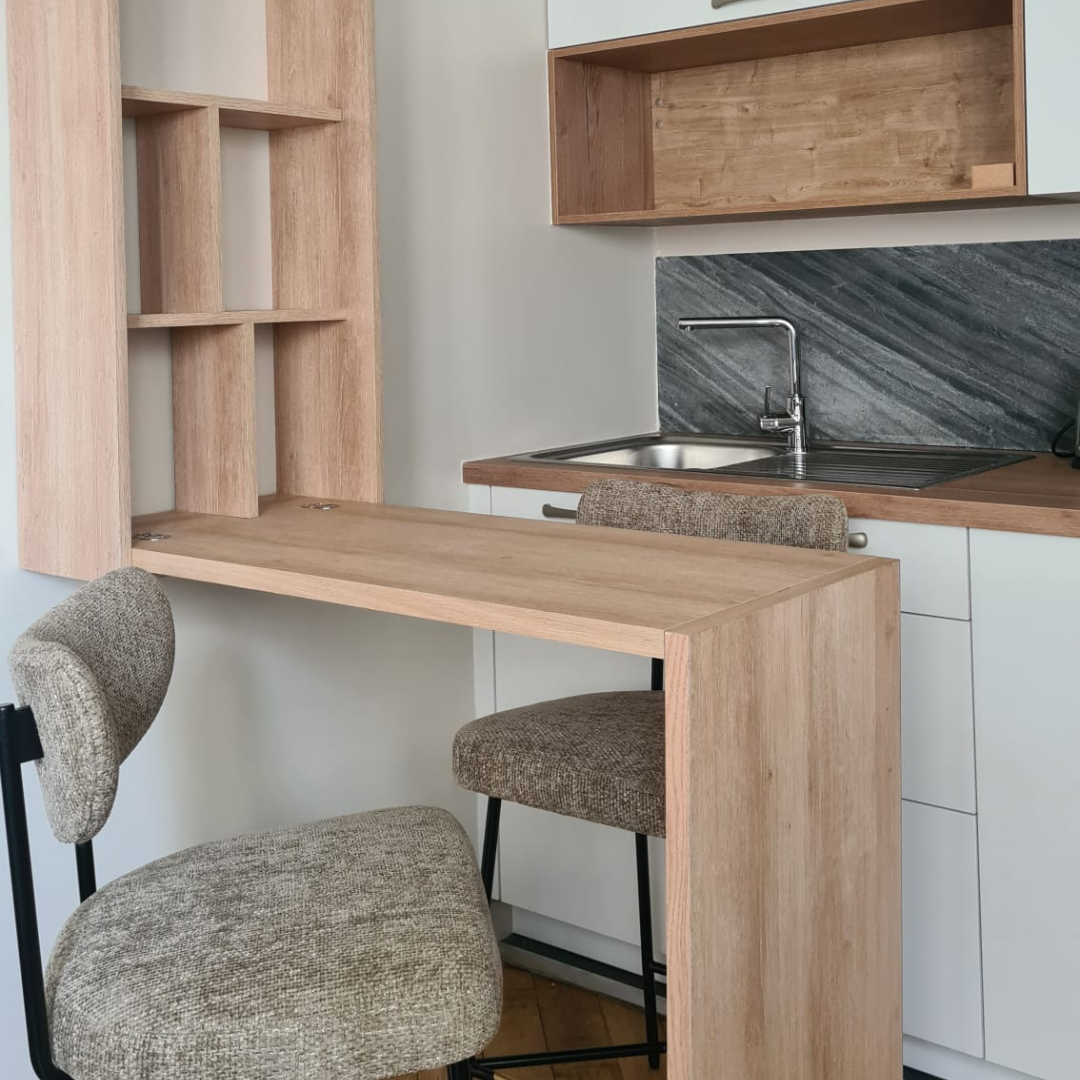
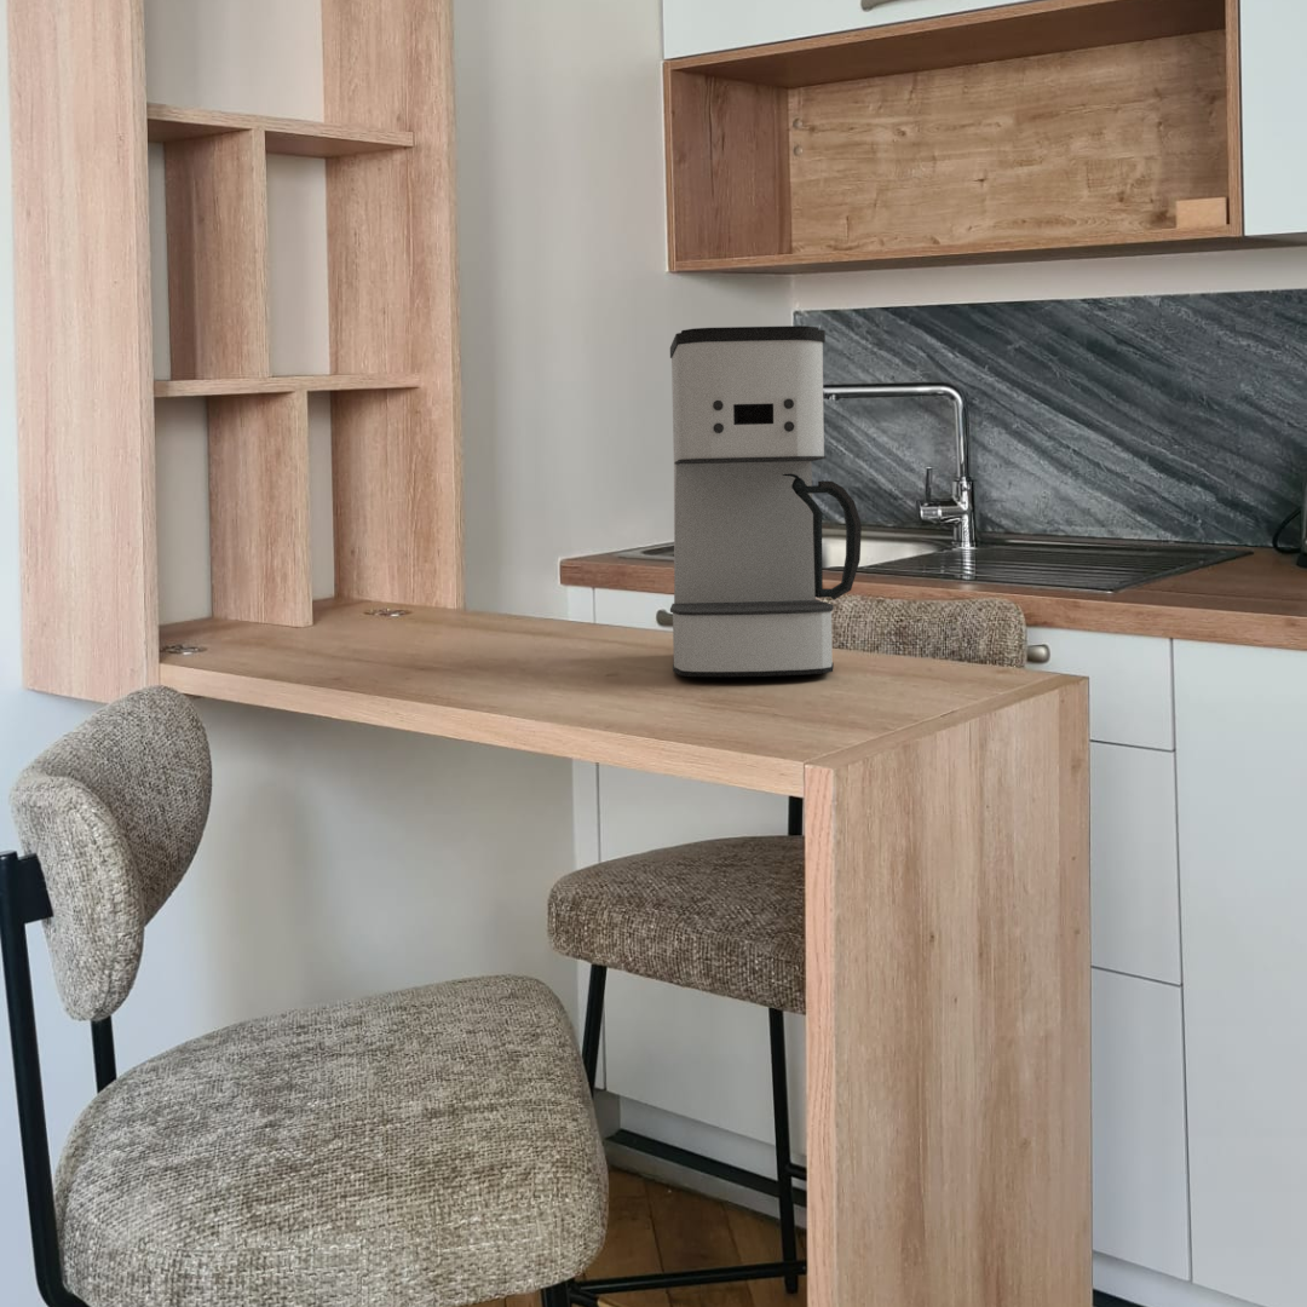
+ coffee maker [669,324,863,678]
